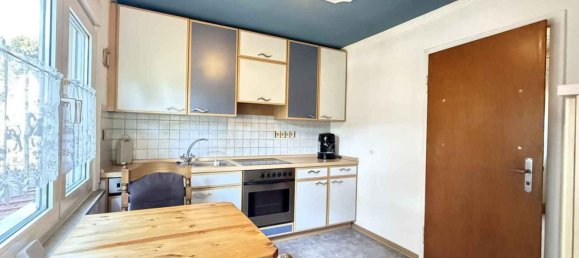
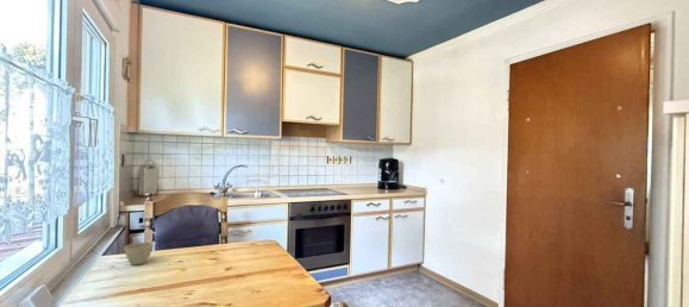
+ flower pot [123,242,155,267]
